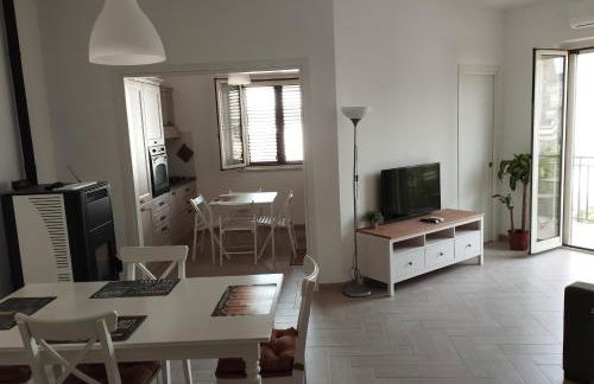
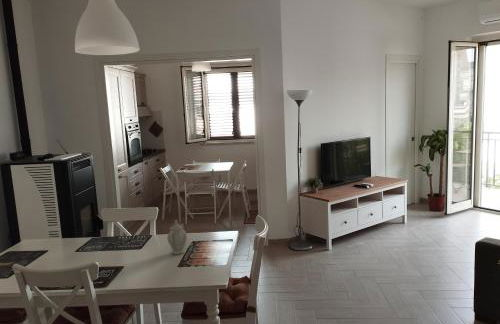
+ chinaware [166,219,188,255]
